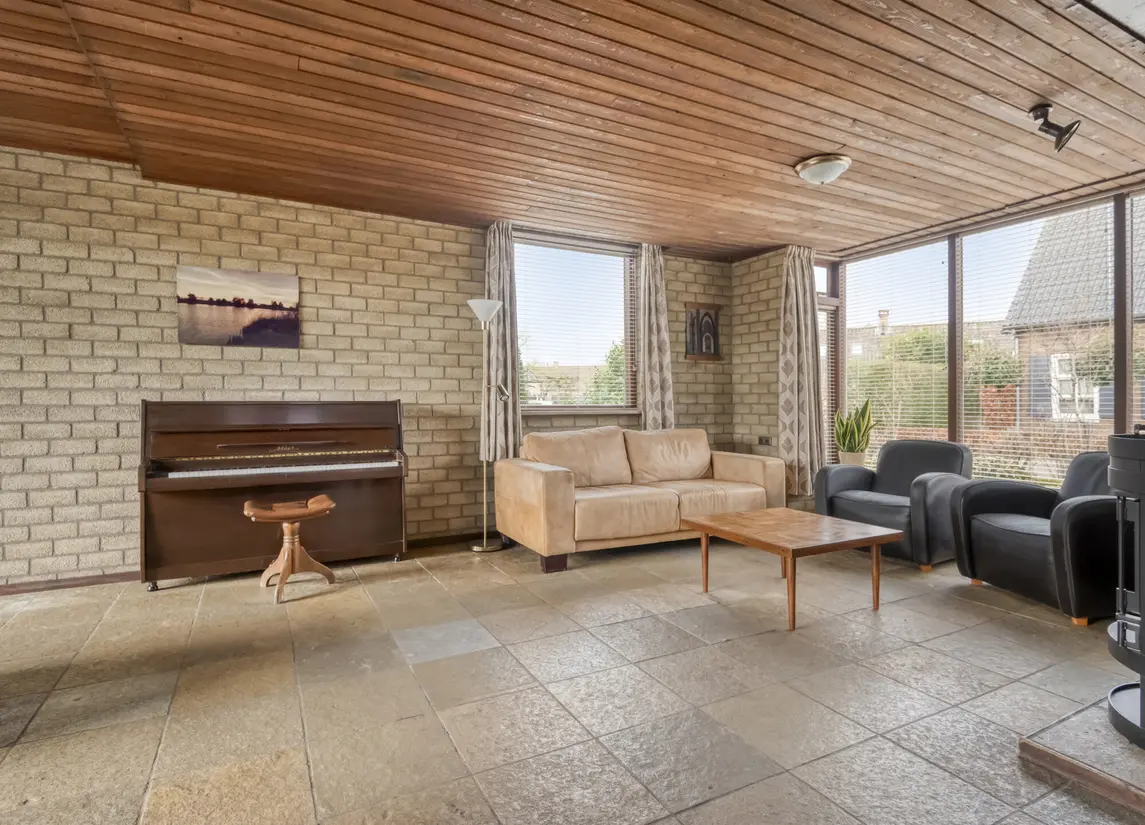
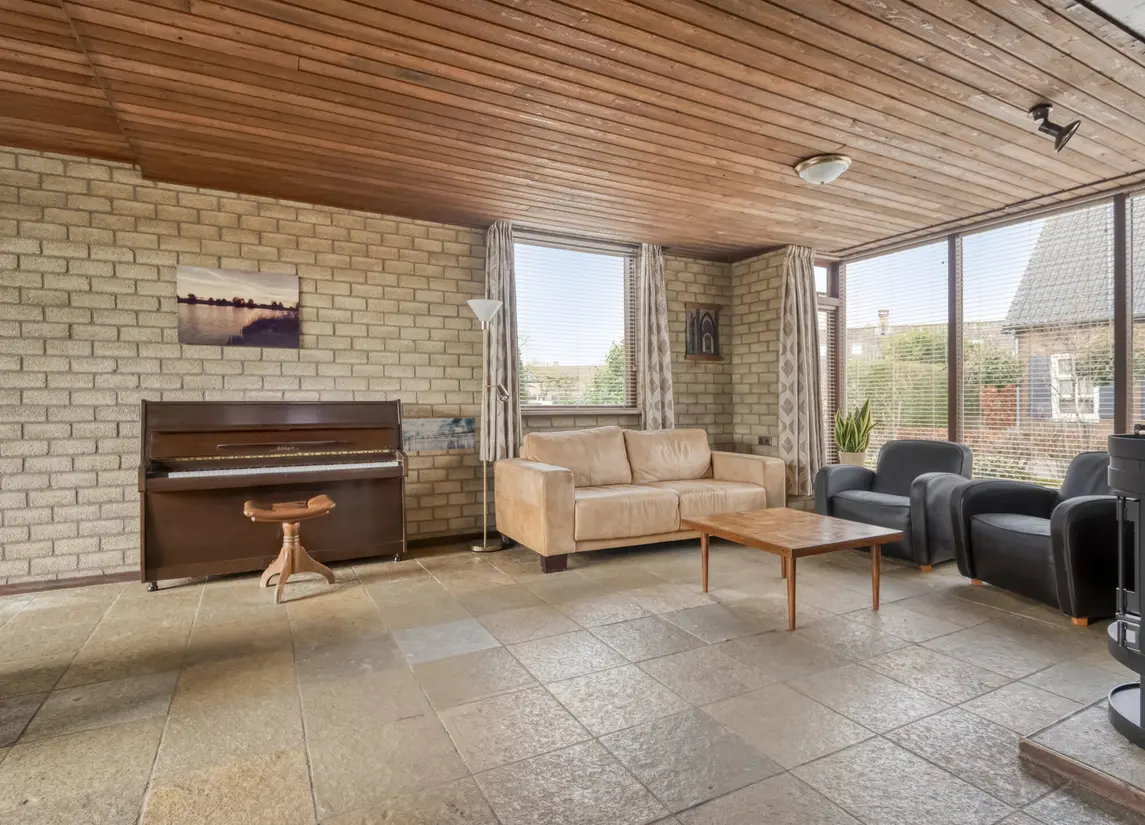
+ wall art [402,417,476,452]
